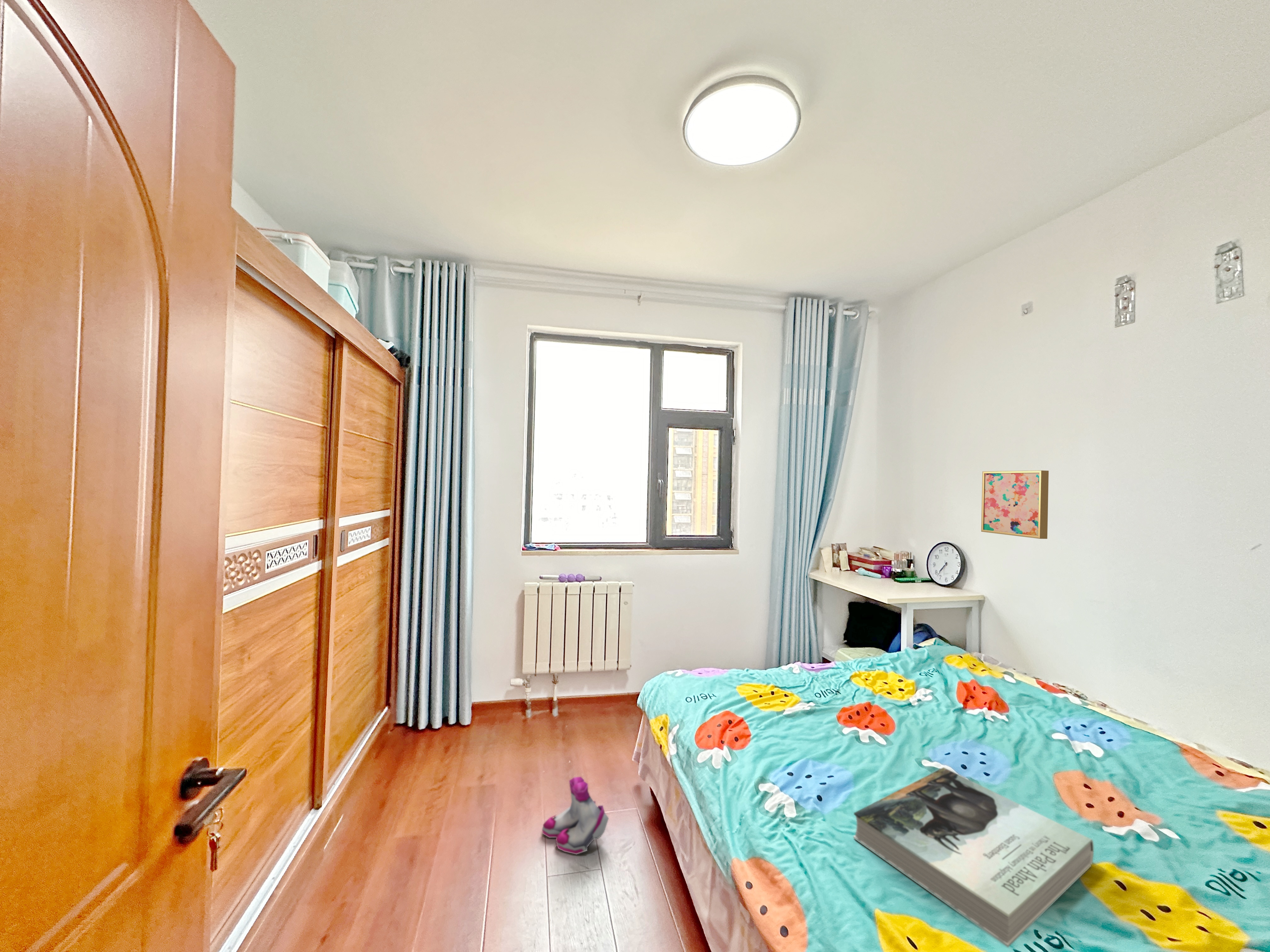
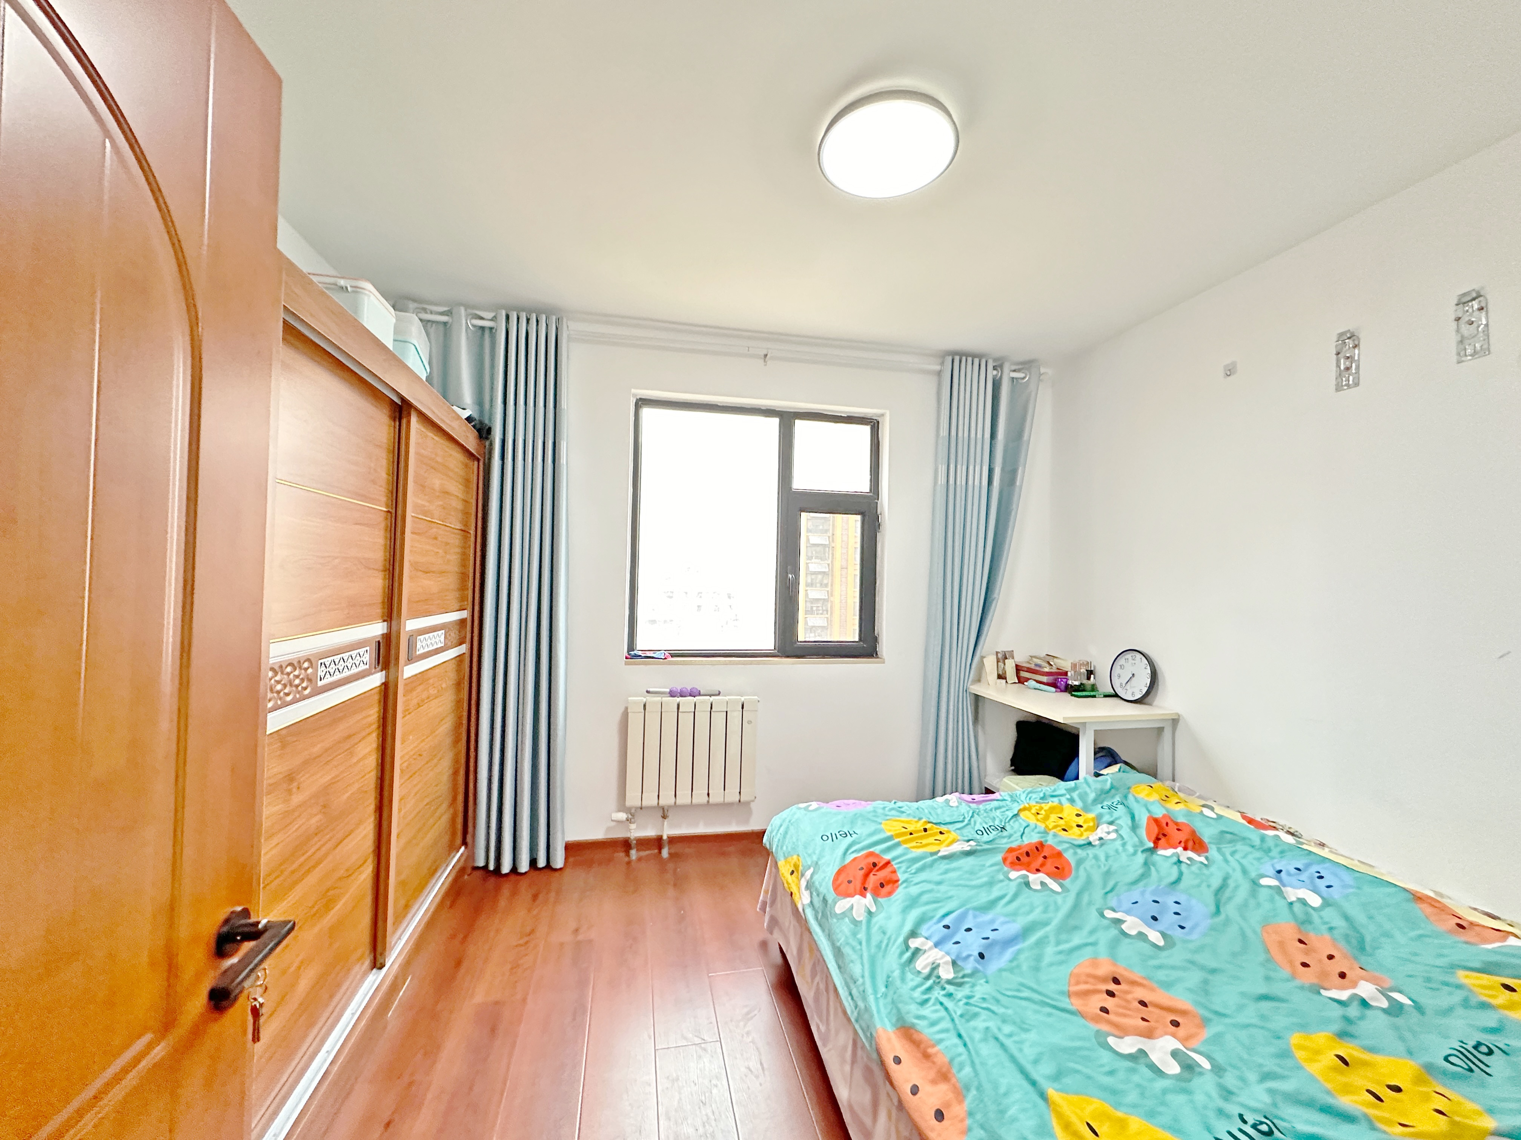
- boots [542,776,609,855]
- wall art [981,470,1049,539]
- book [853,767,1094,948]
